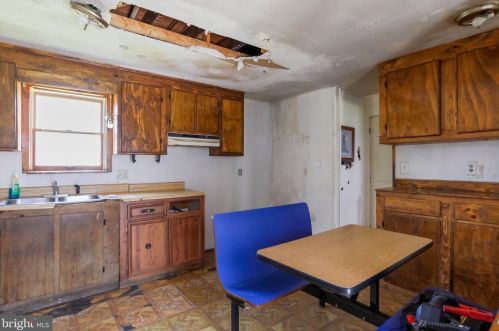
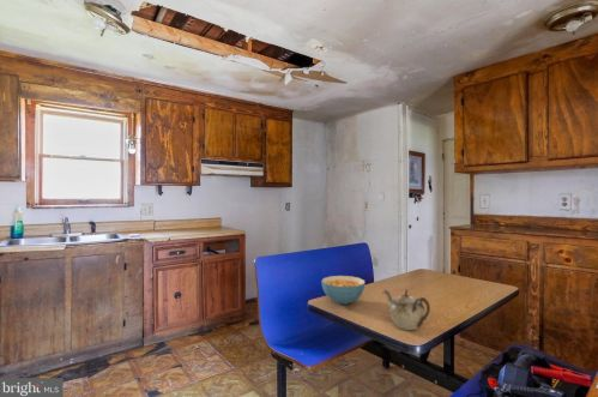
+ cereal bowl [320,275,367,306]
+ teapot [382,288,431,331]
